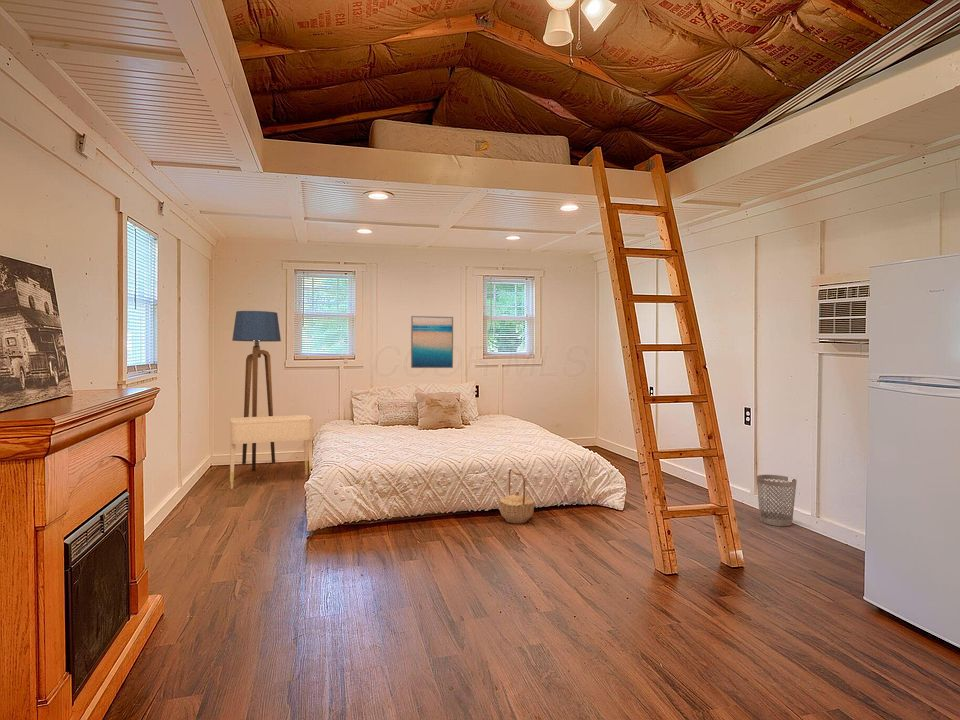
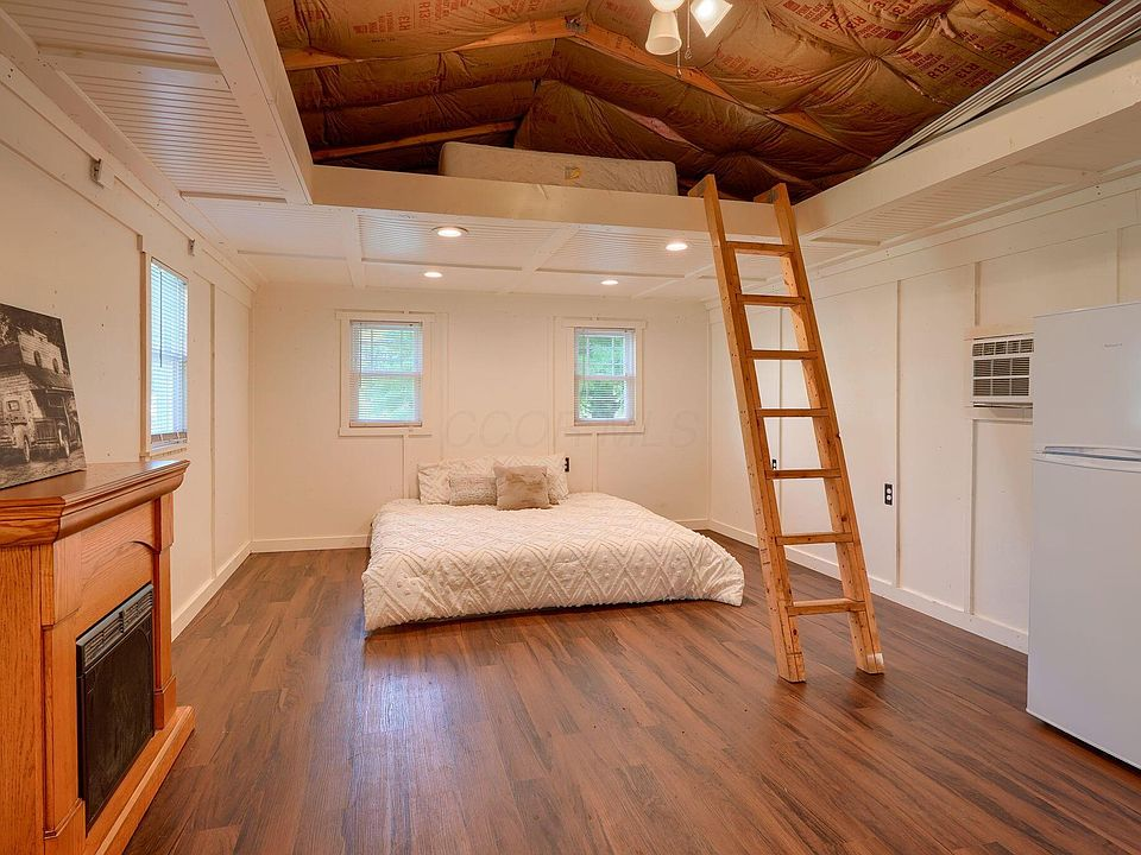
- nightstand [229,414,313,490]
- basket [498,468,535,525]
- floor lamp [231,310,282,472]
- wall art [410,315,454,369]
- wastebasket [756,474,798,527]
